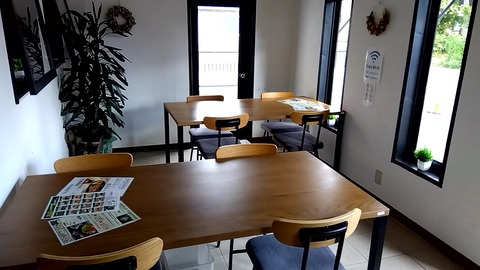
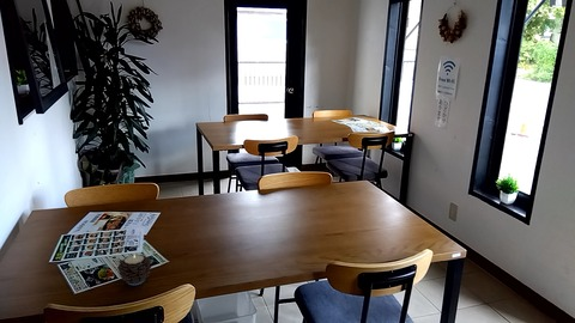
+ candle [116,254,152,286]
